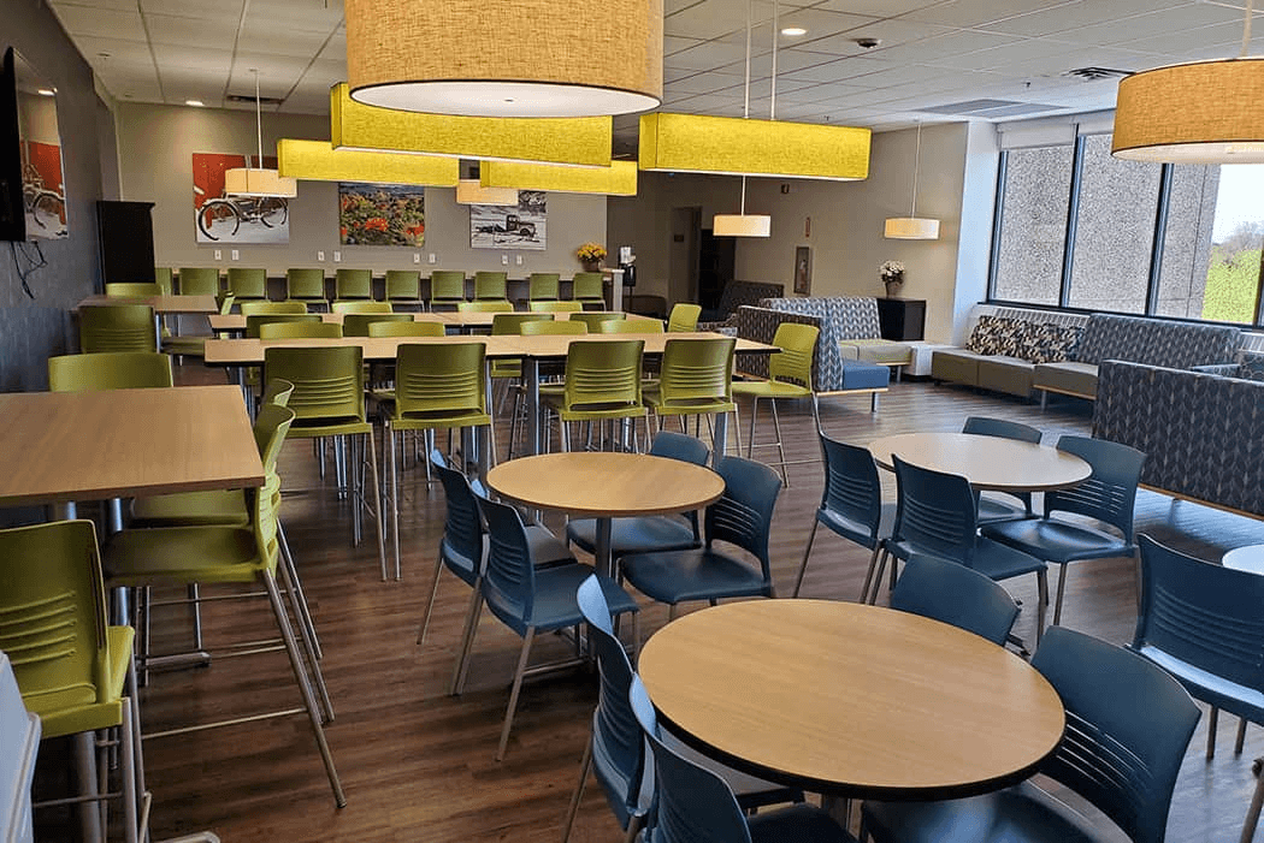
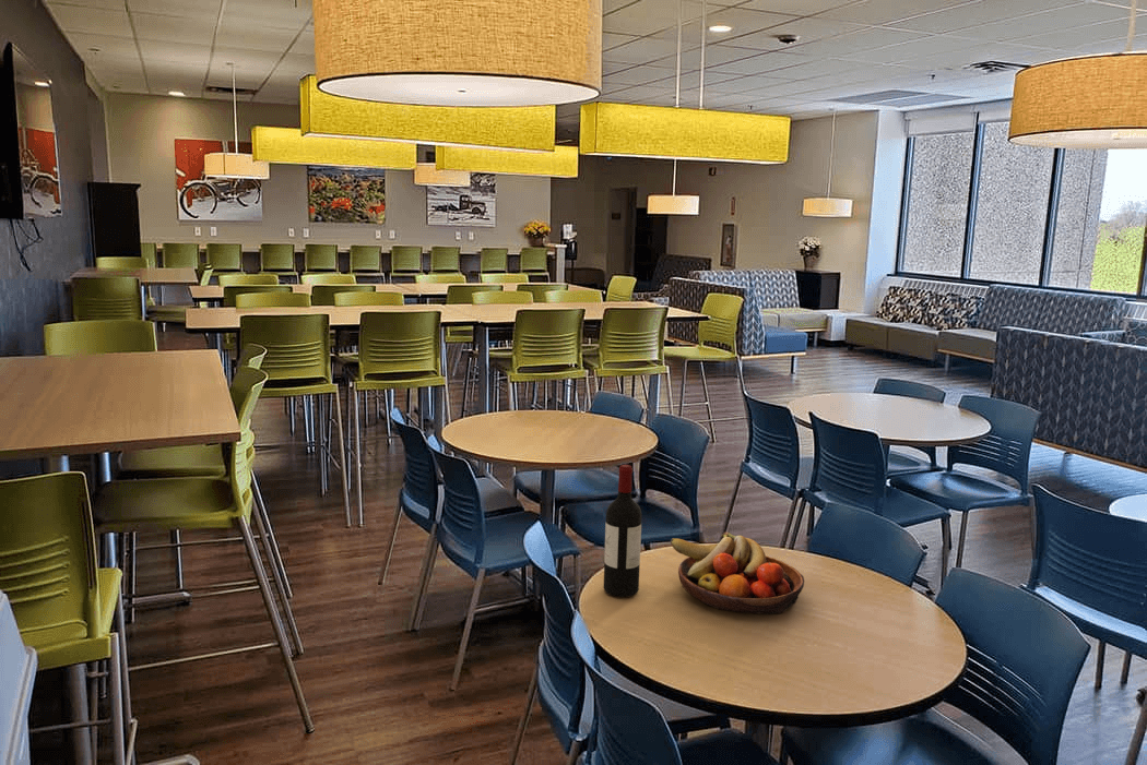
+ fruit bowl [670,531,805,615]
+ wine bottle [603,464,642,598]
